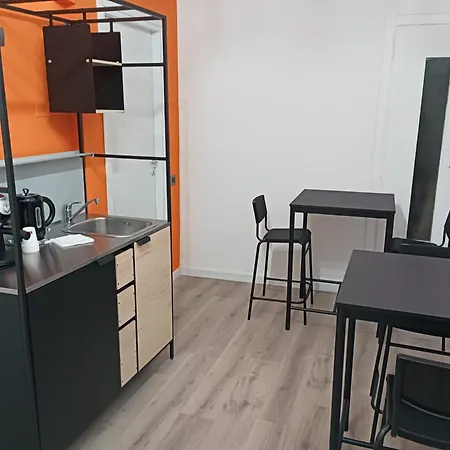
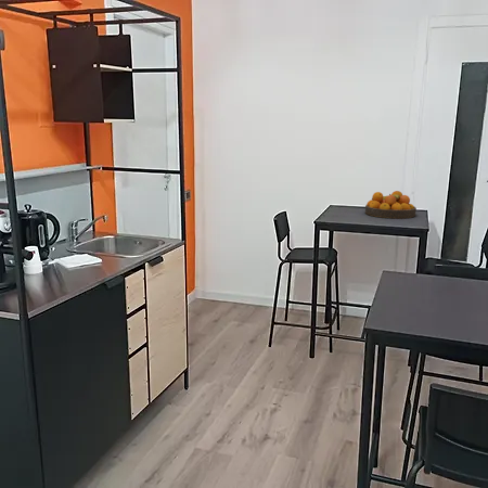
+ fruit bowl [364,190,418,219]
